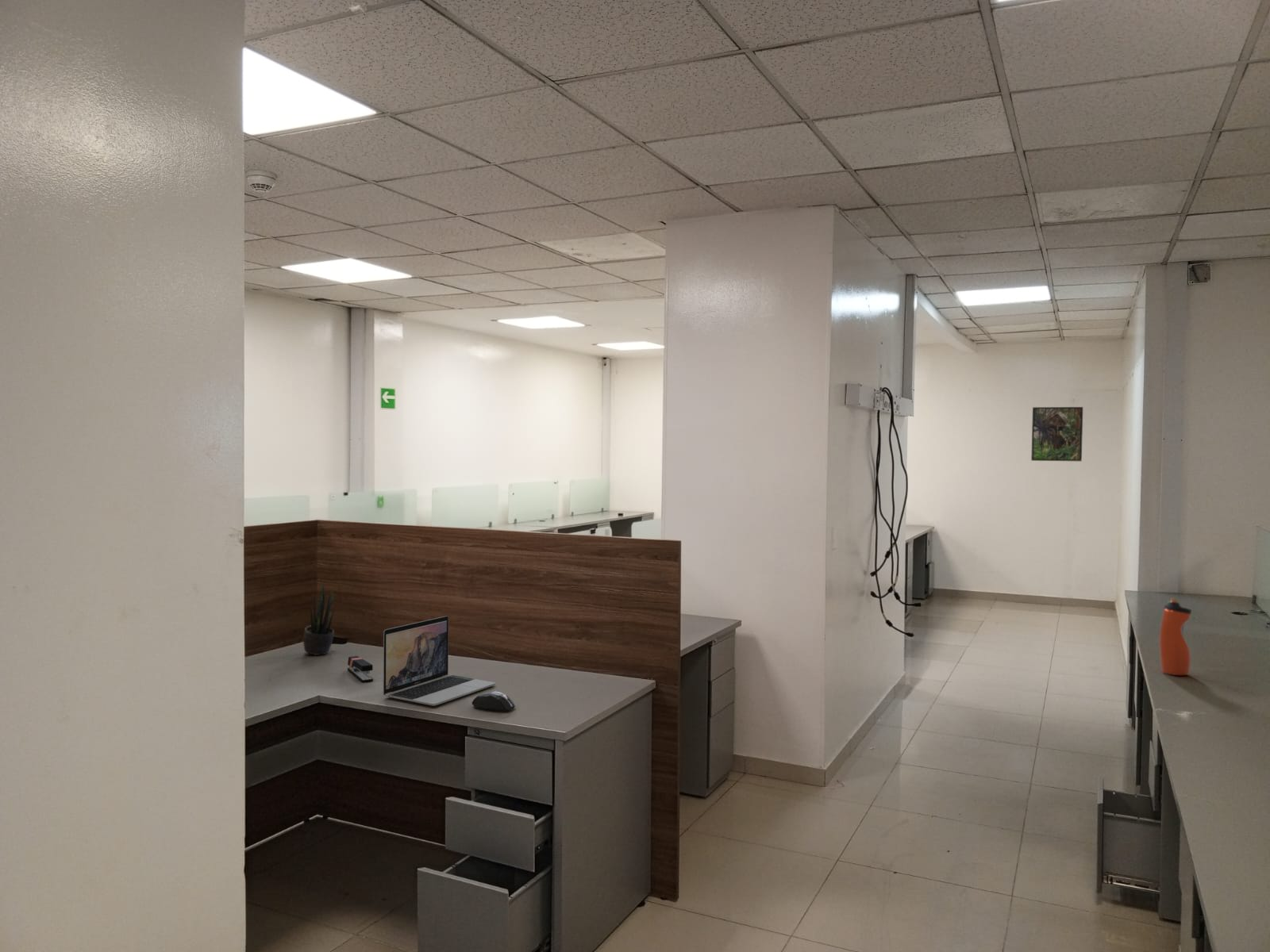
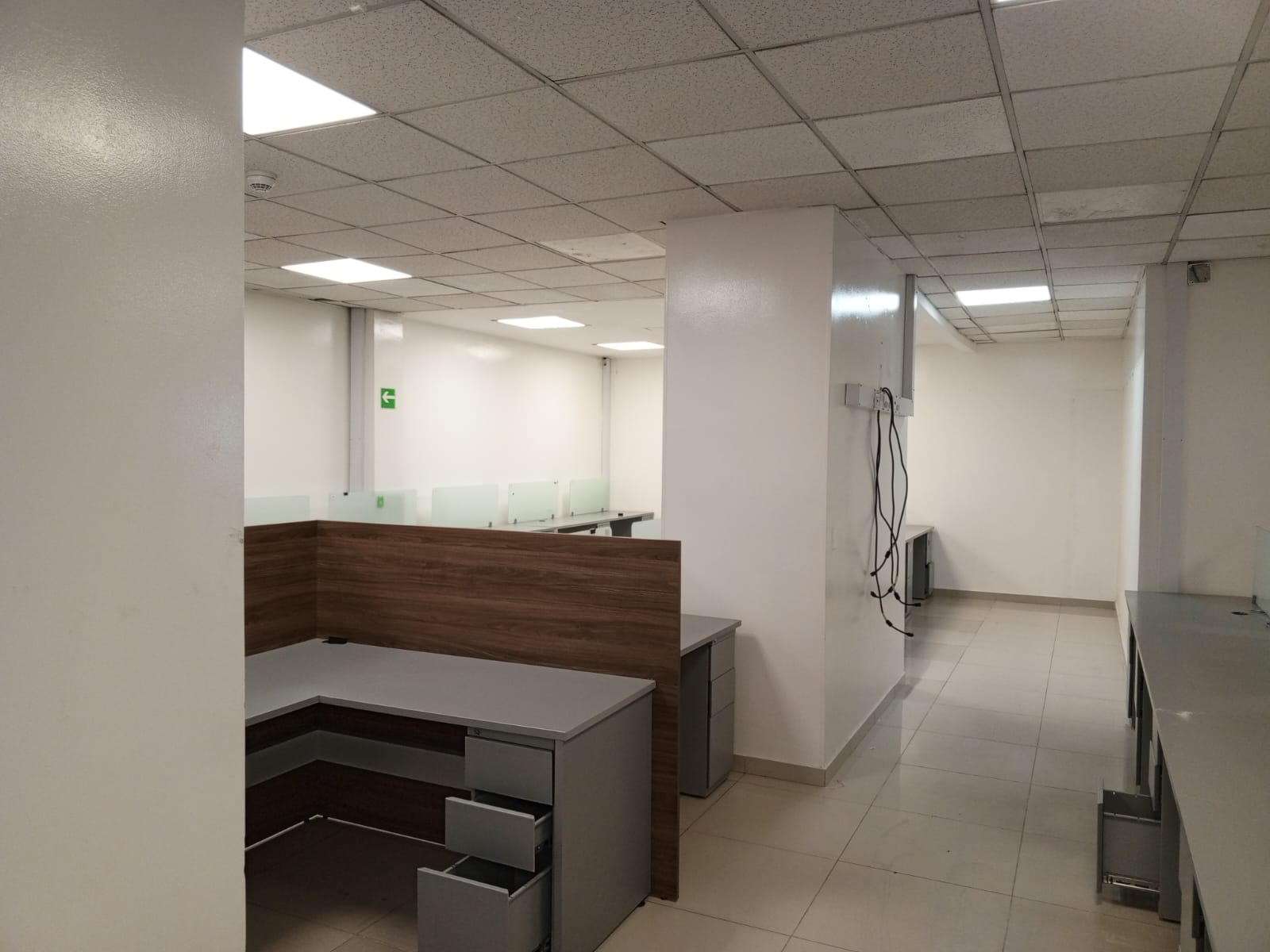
- mouse [471,690,516,712]
- stapler [347,655,374,683]
- water bottle [1159,597,1192,676]
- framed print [1030,406,1083,462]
- potted plant [302,583,335,656]
- laptop [383,616,496,706]
